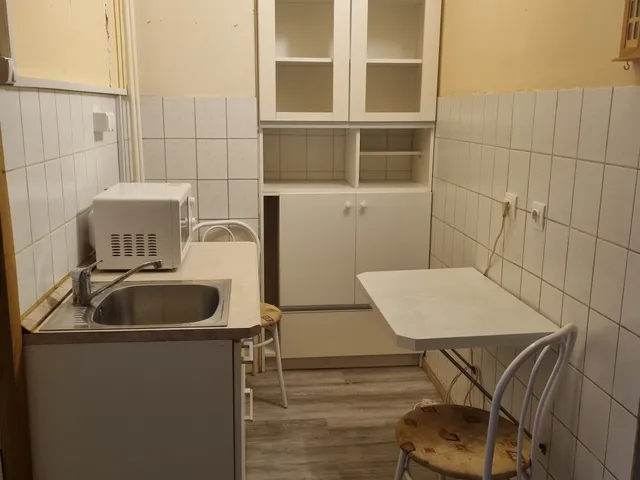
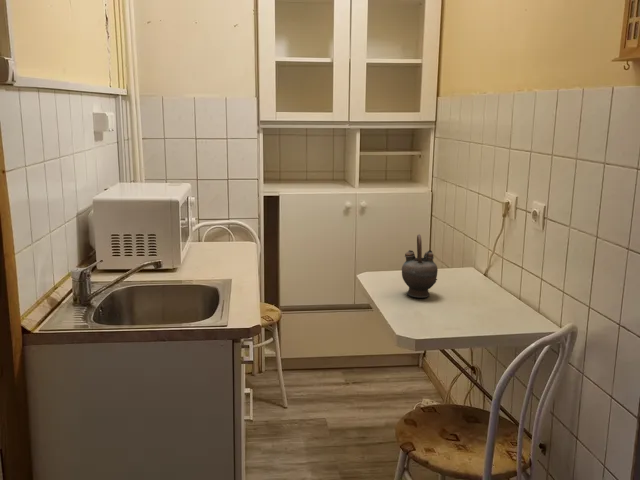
+ teapot [401,233,439,299]
